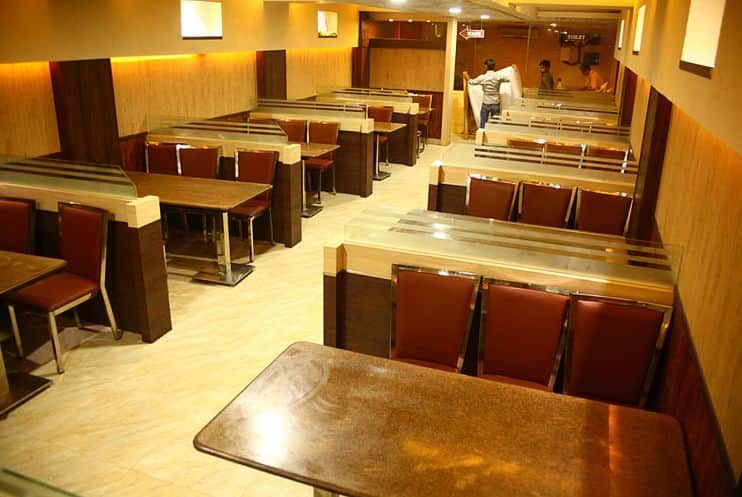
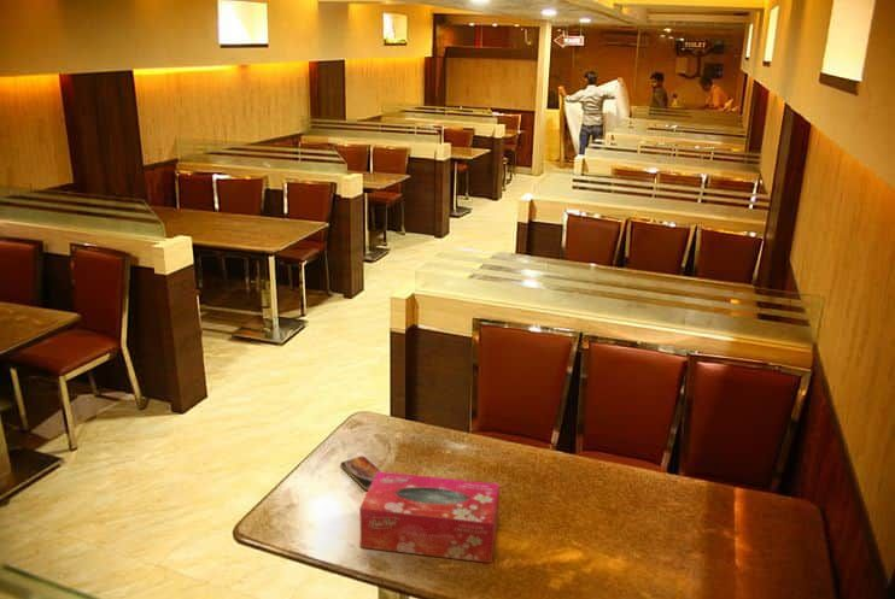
+ tissue box [358,470,501,564]
+ smartphone [339,456,381,492]
